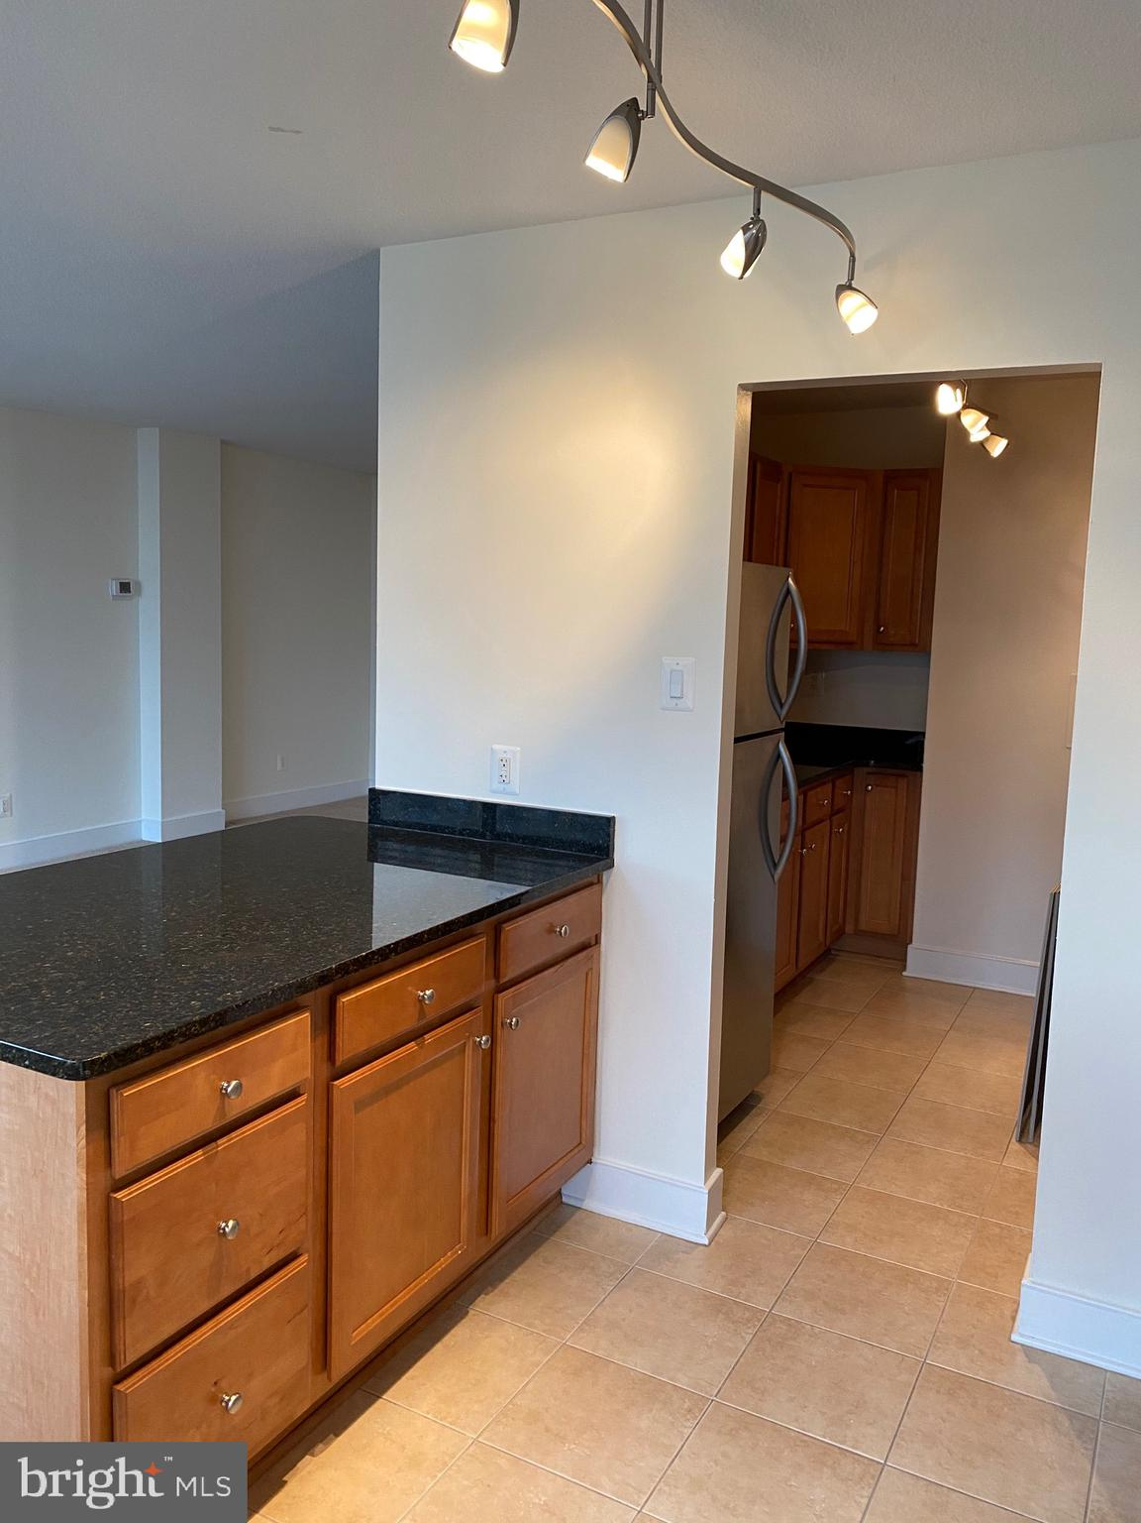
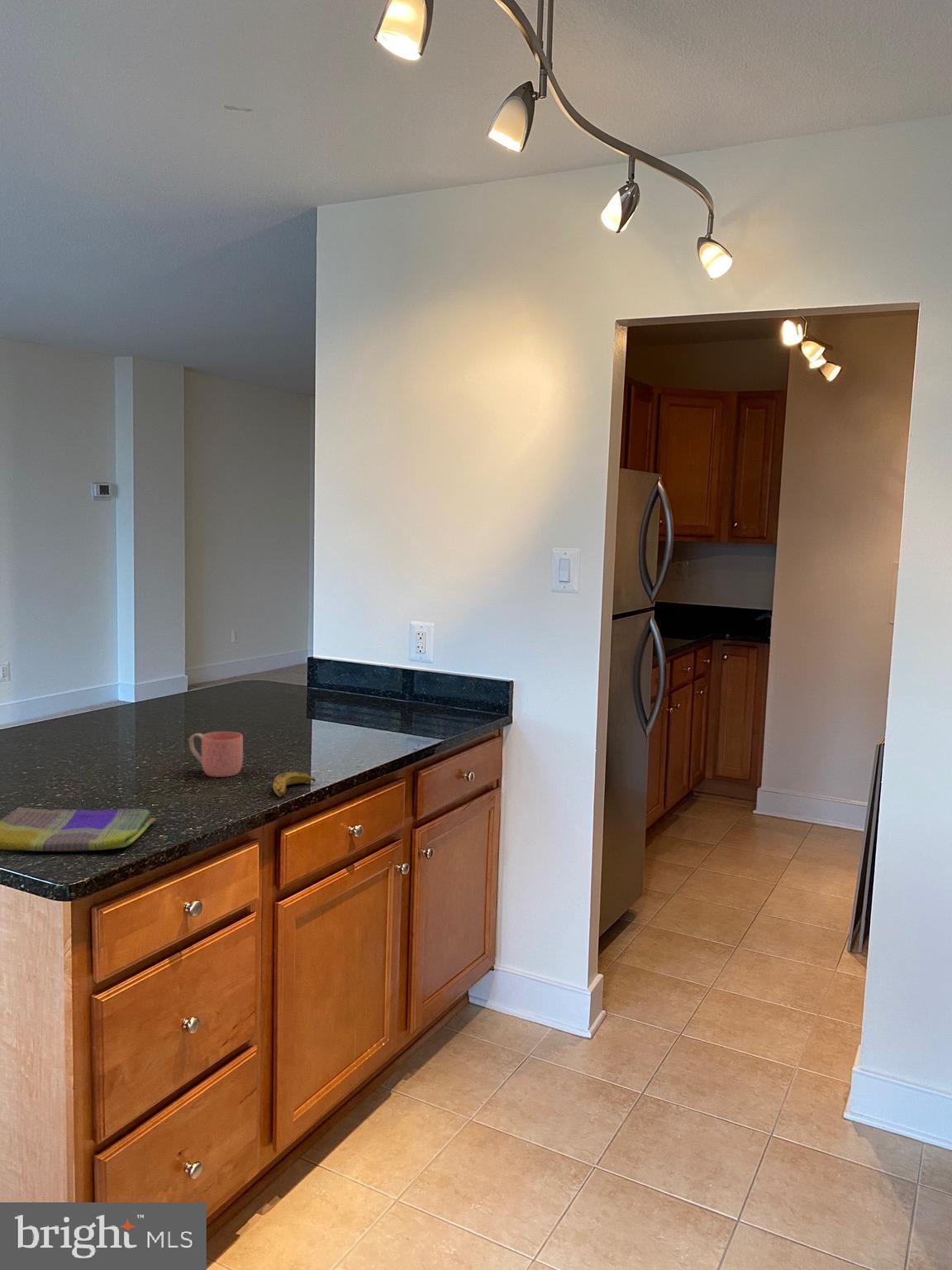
+ dish towel [0,806,156,852]
+ banana [272,771,317,798]
+ mug [188,731,244,778]
